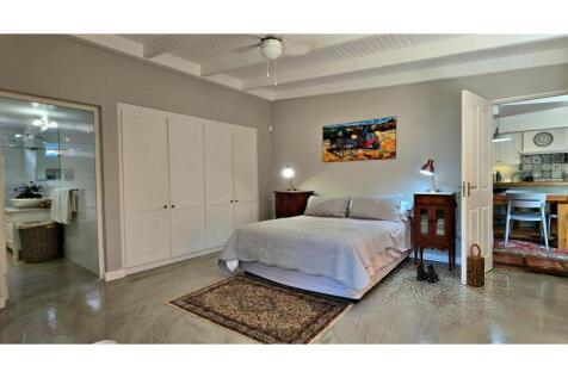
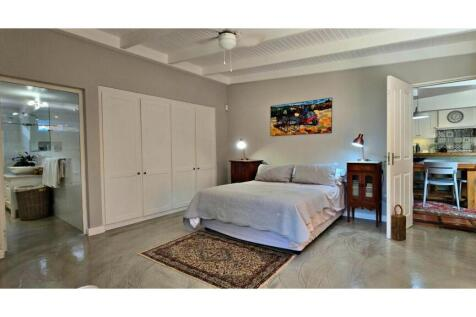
- boots [415,261,440,284]
